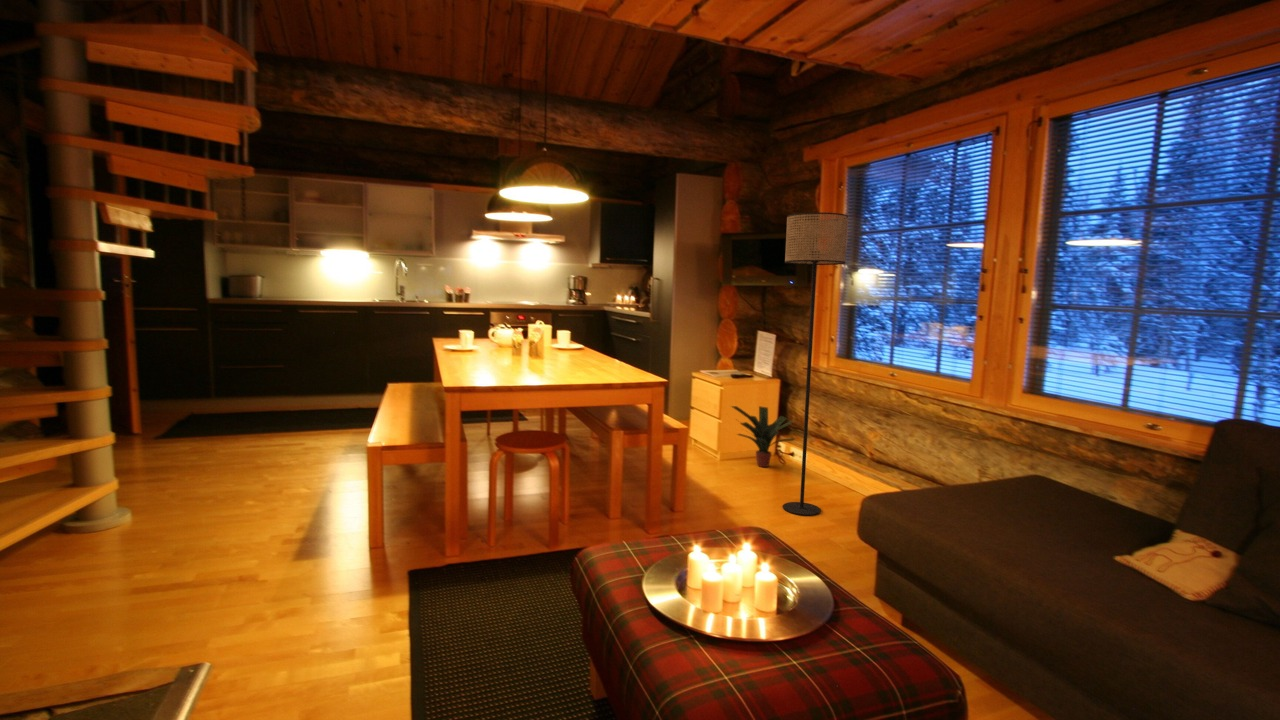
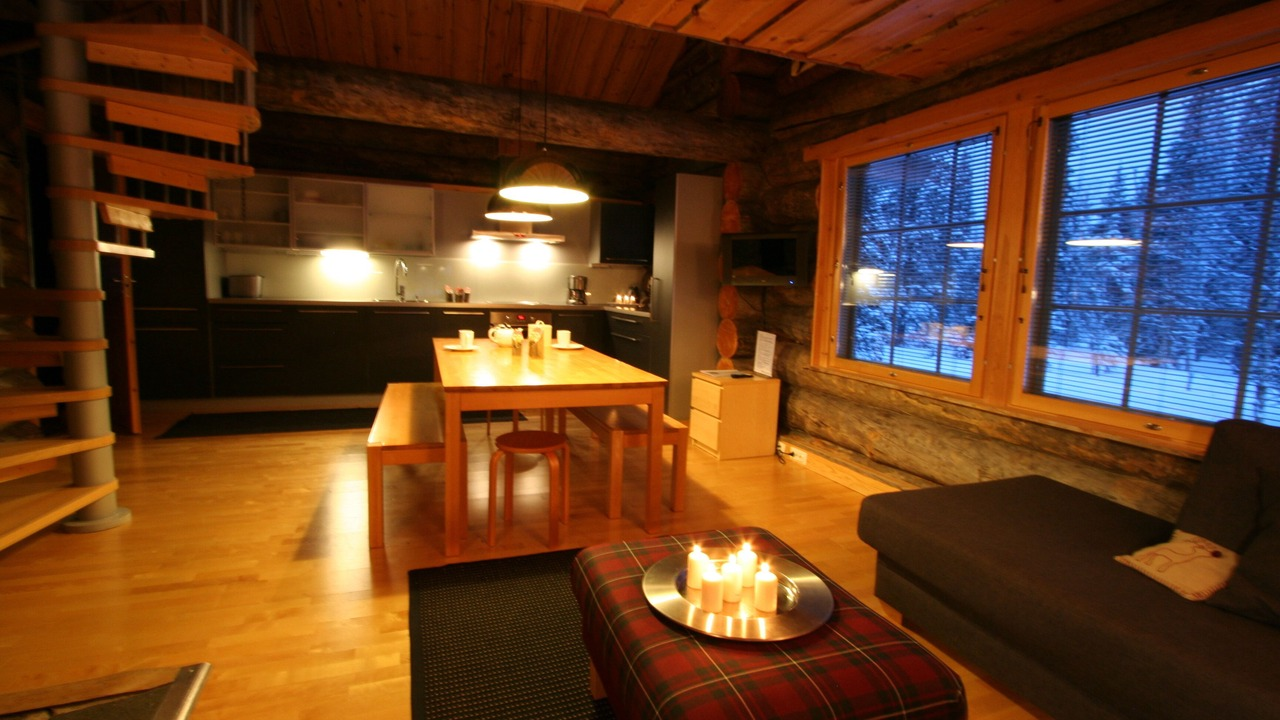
- floor lamp [782,211,849,516]
- potted plant [730,405,796,468]
